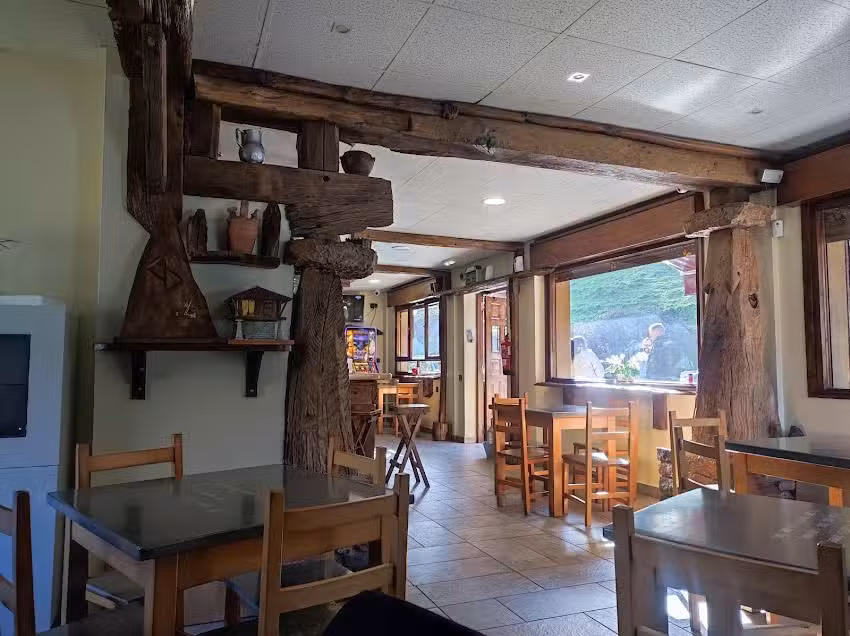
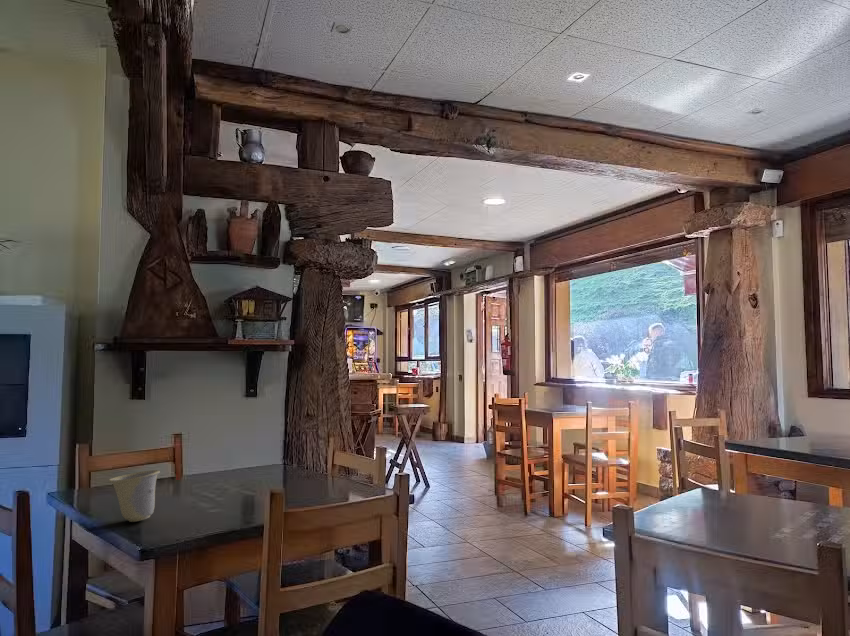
+ cup [108,469,161,523]
